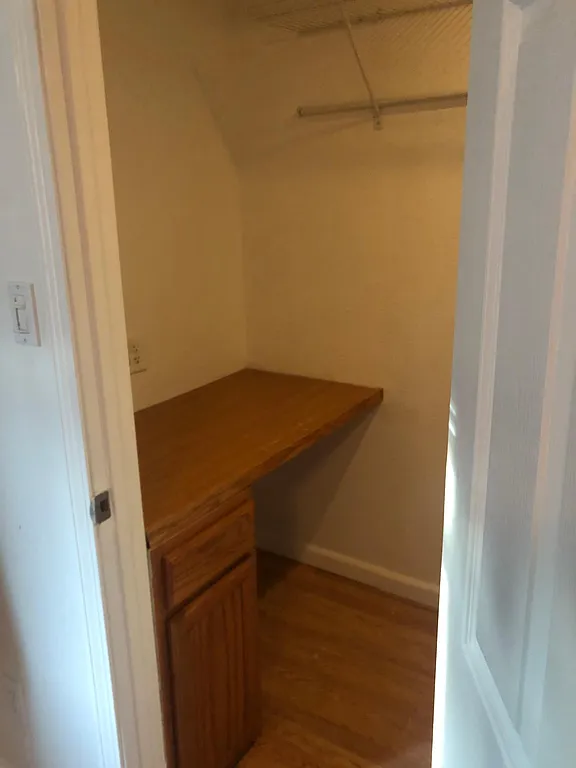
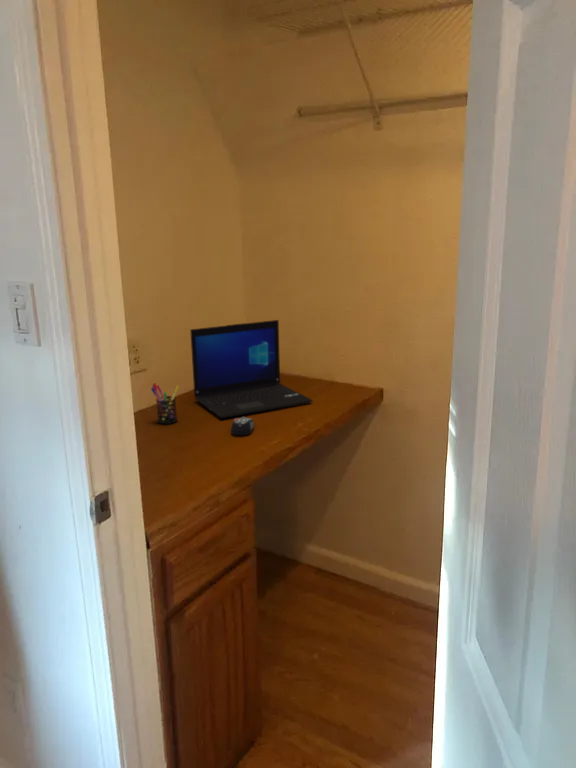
+ computer mouse [230,416,255,436]
+ pen holder [150,382,180,425]
+ laptop [189,319,314,419]
